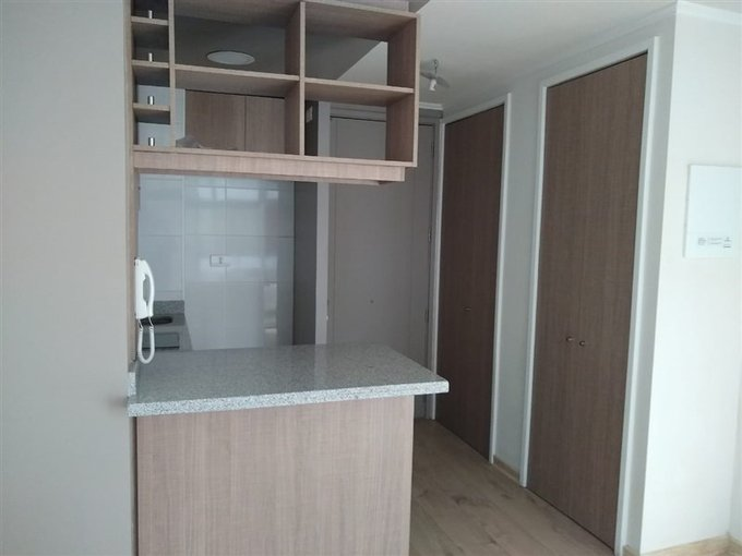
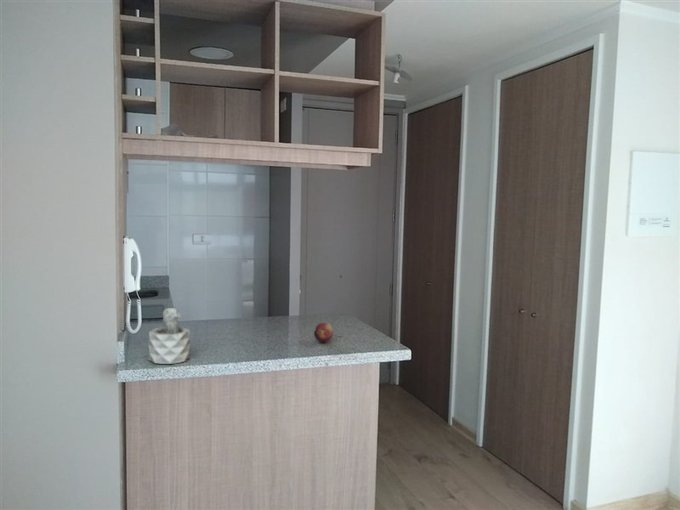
+ fruit [313,322,334,343]
+ succulent plant [147,307,191,365]
